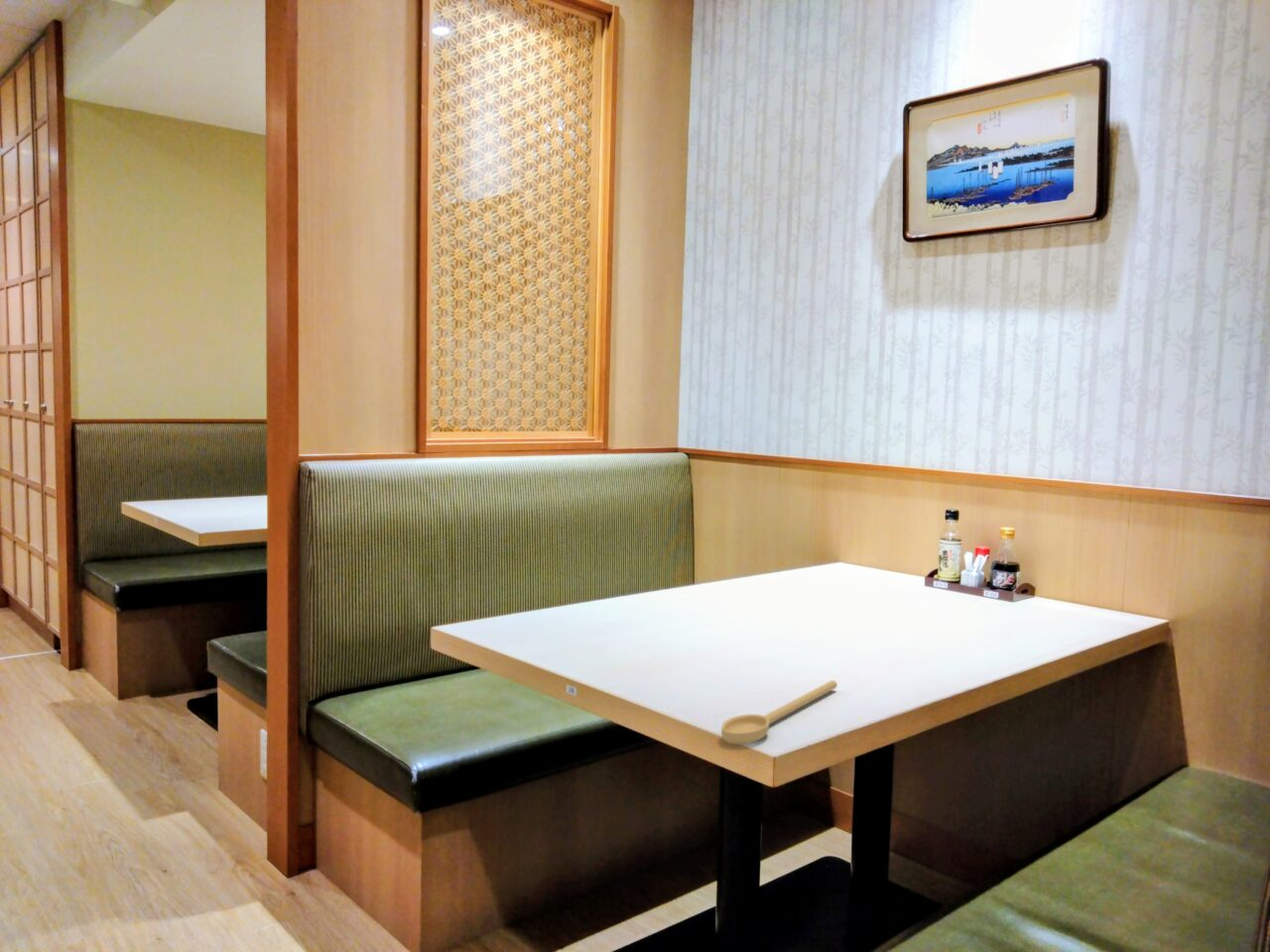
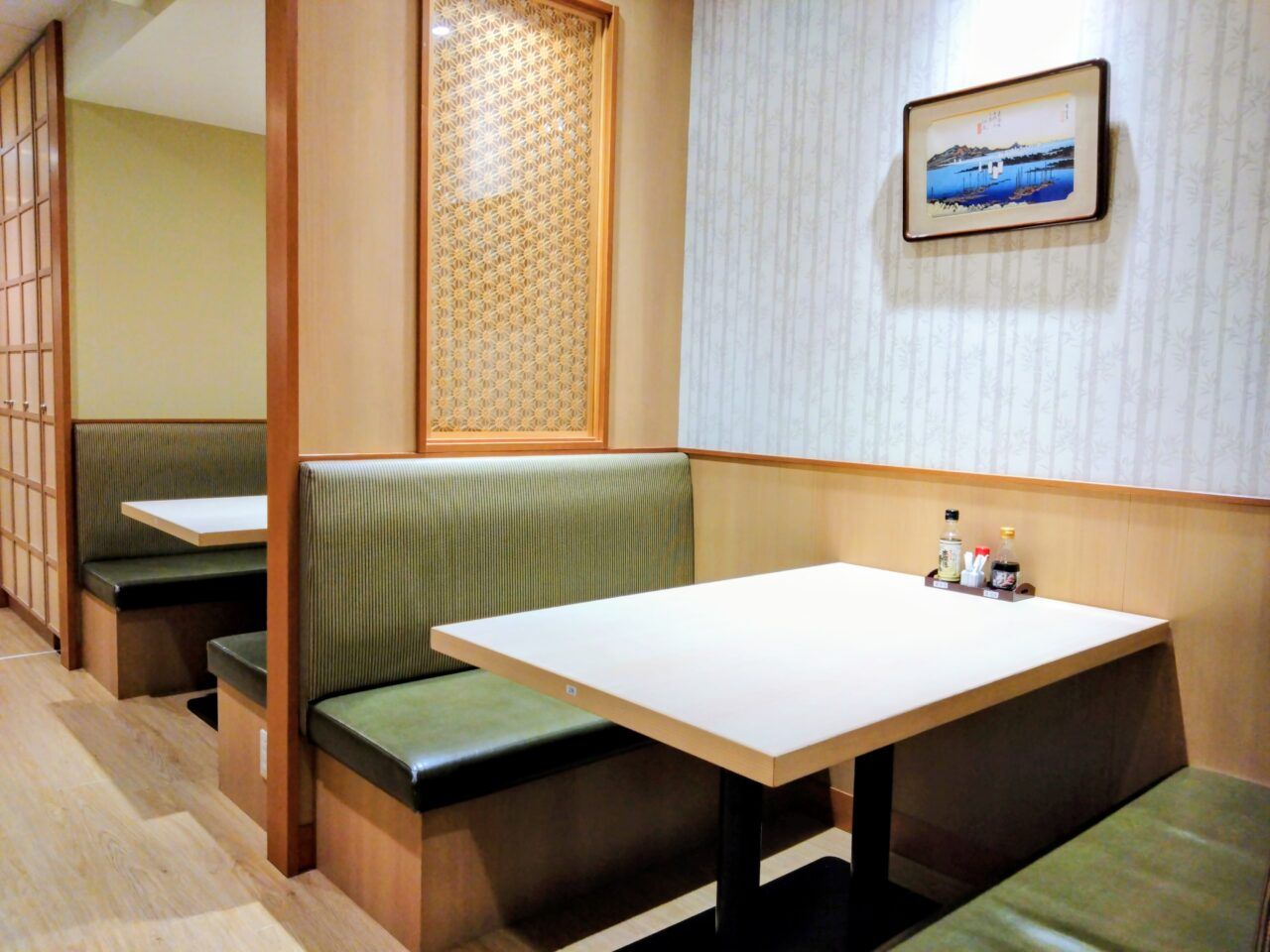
- spoon [720,679,838,746]
